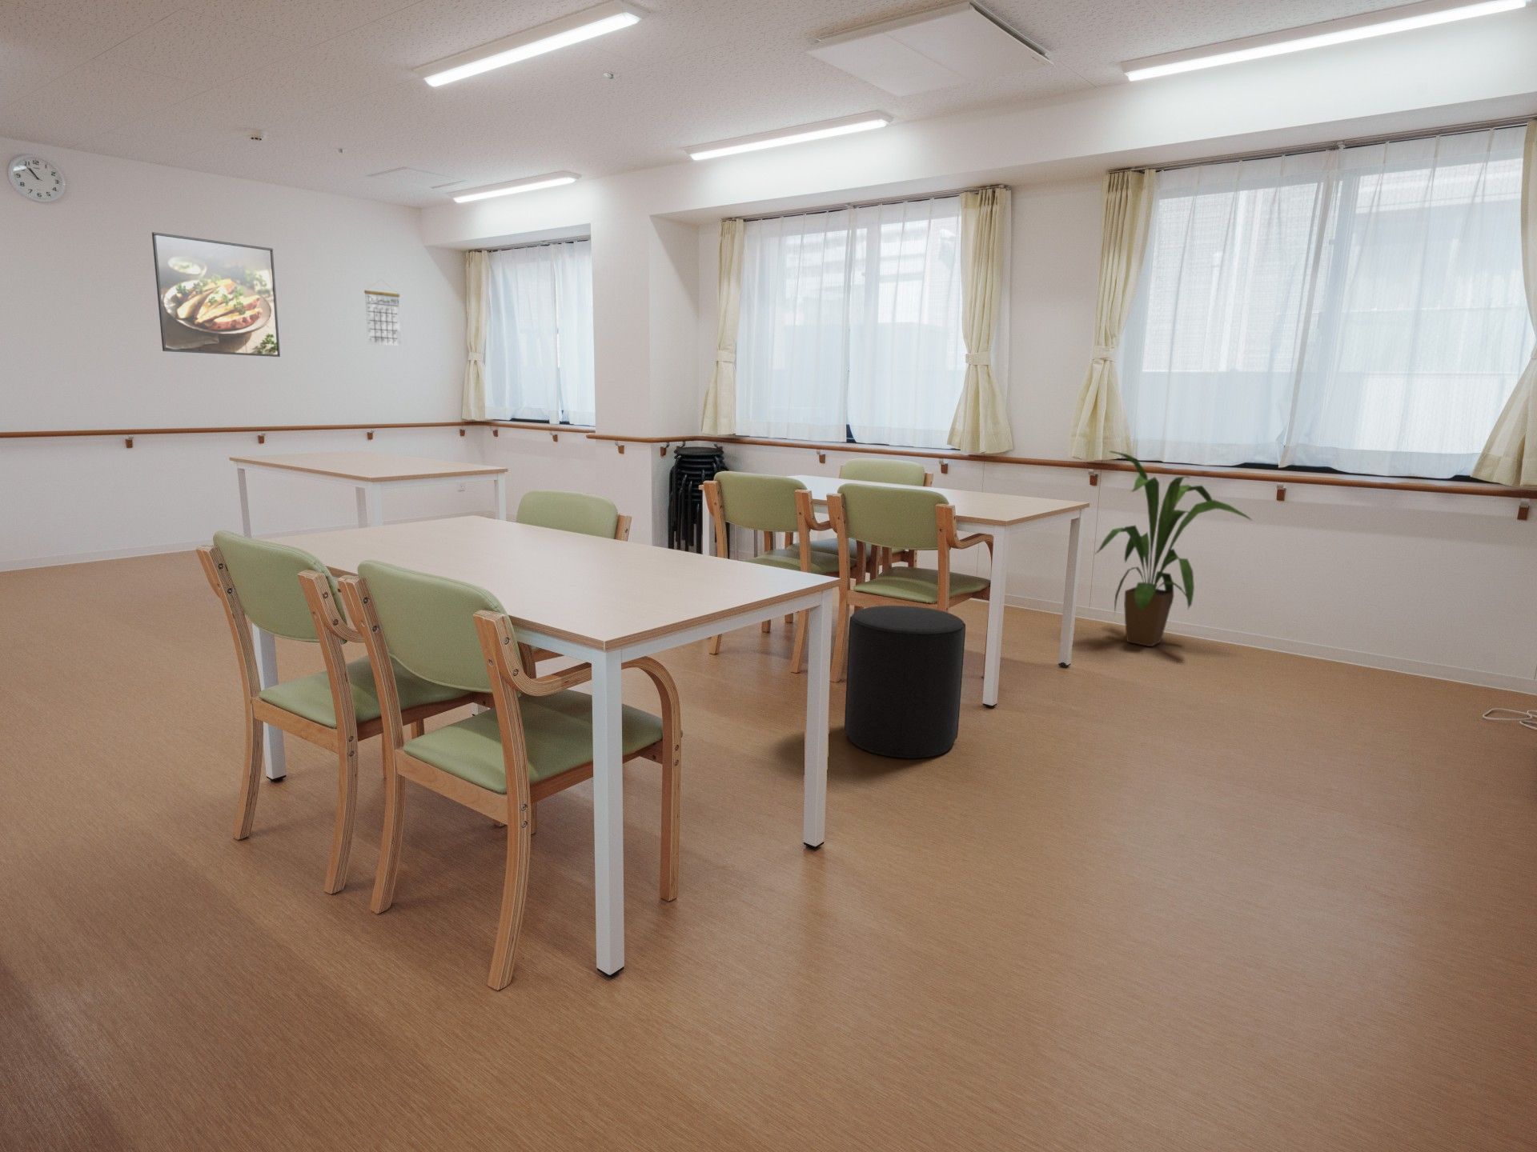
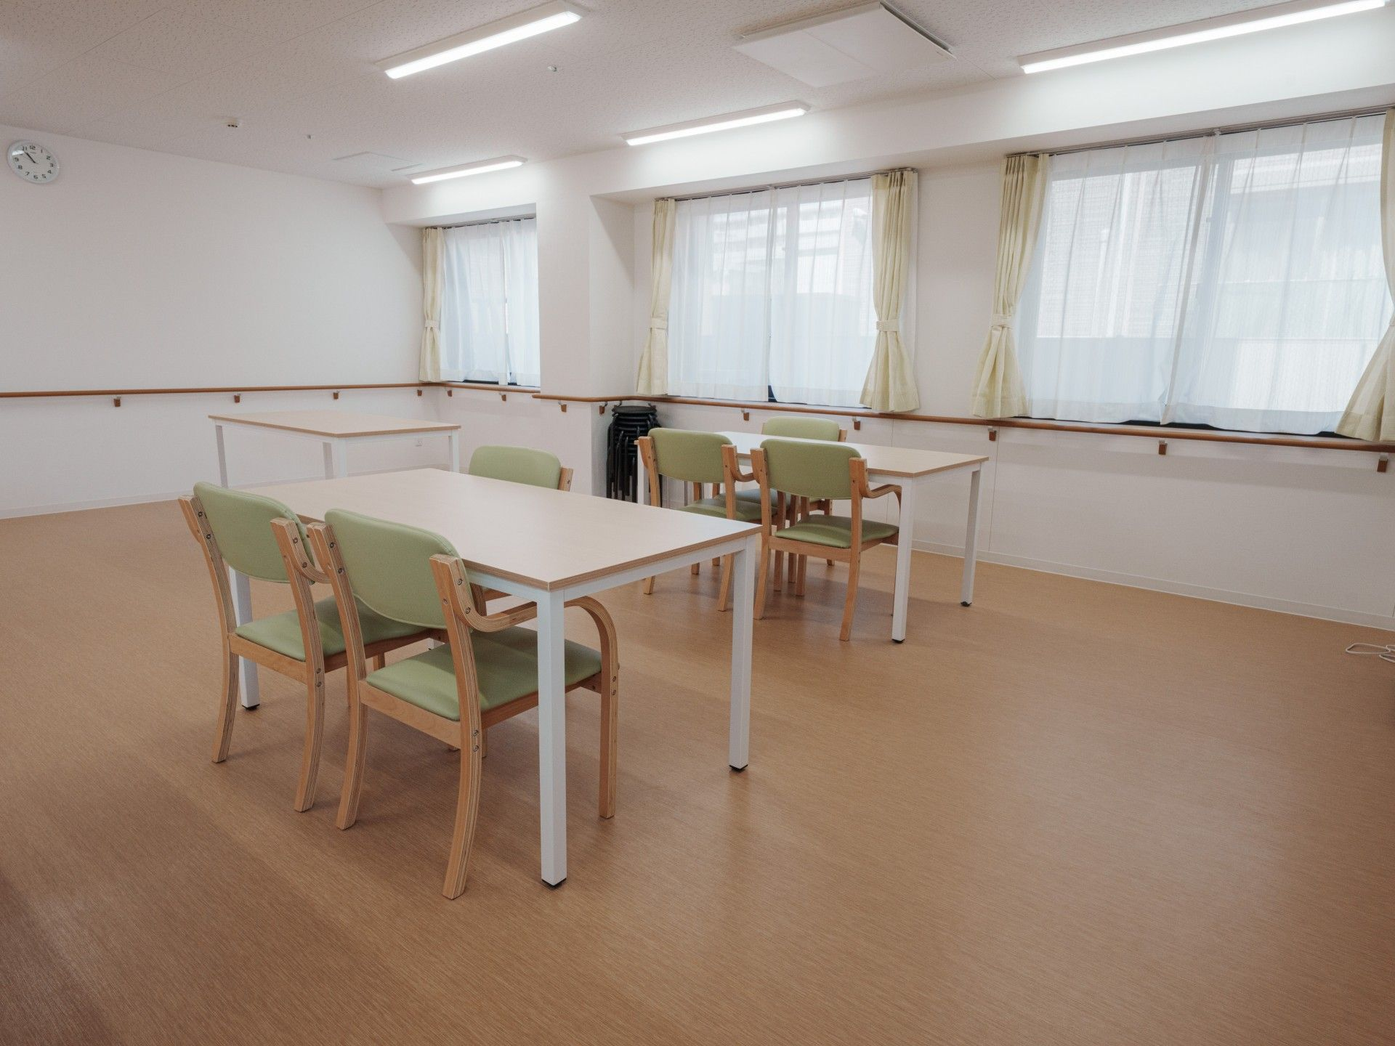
- house plant [1094,450,1254,647]
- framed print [151,231,281,358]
- calendar [363,278,402,347]
- stool [844,605,966,759]
